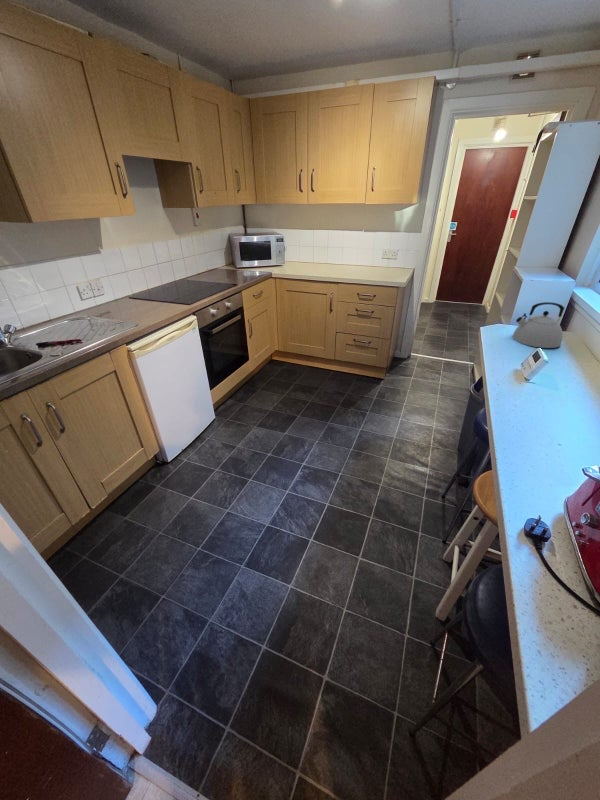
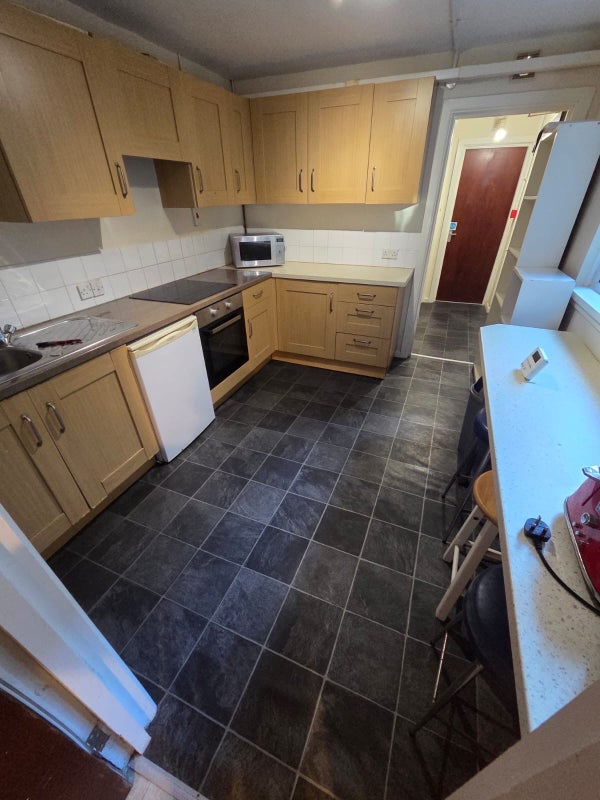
- kettle [511,301,565,349]
